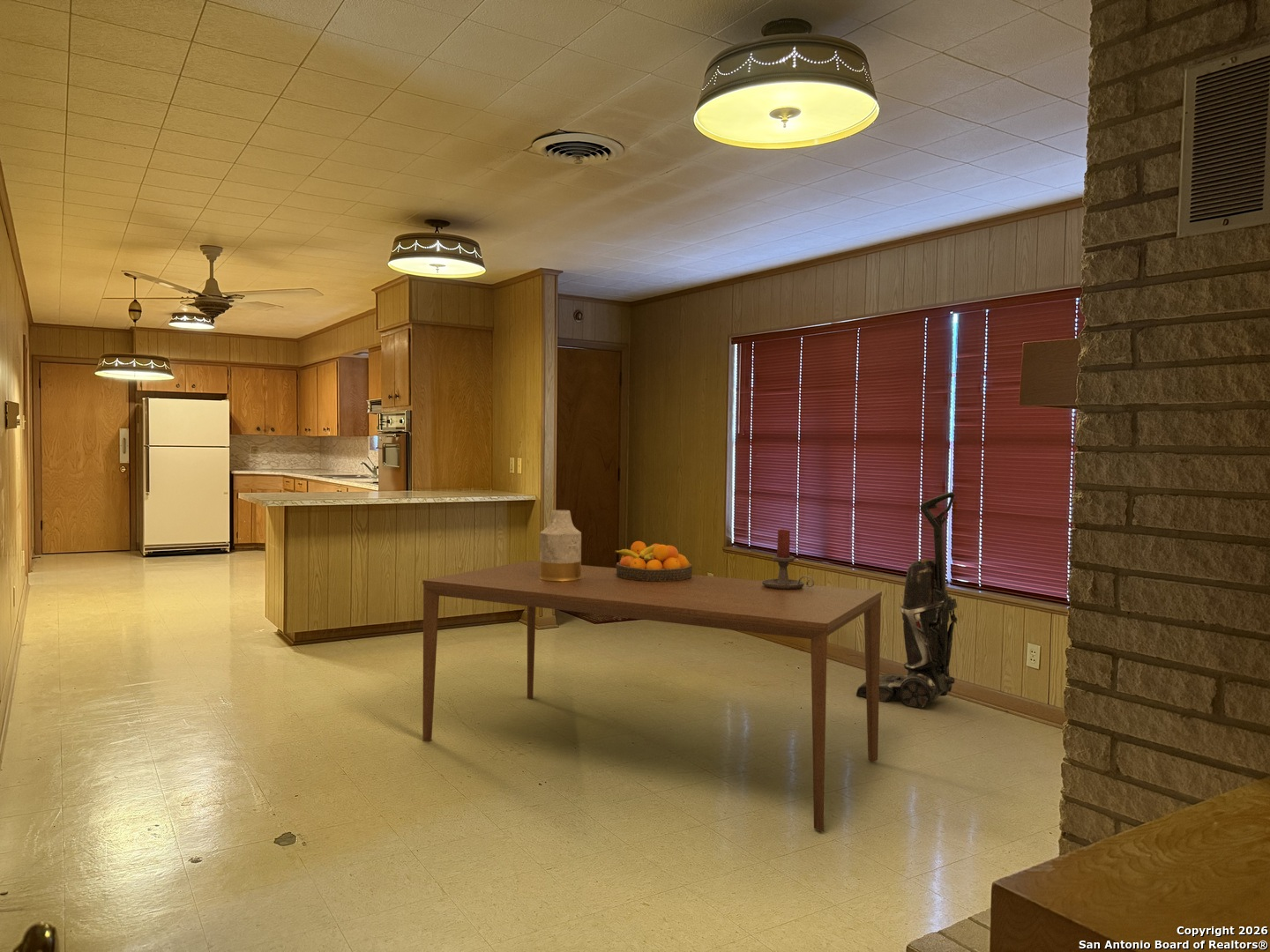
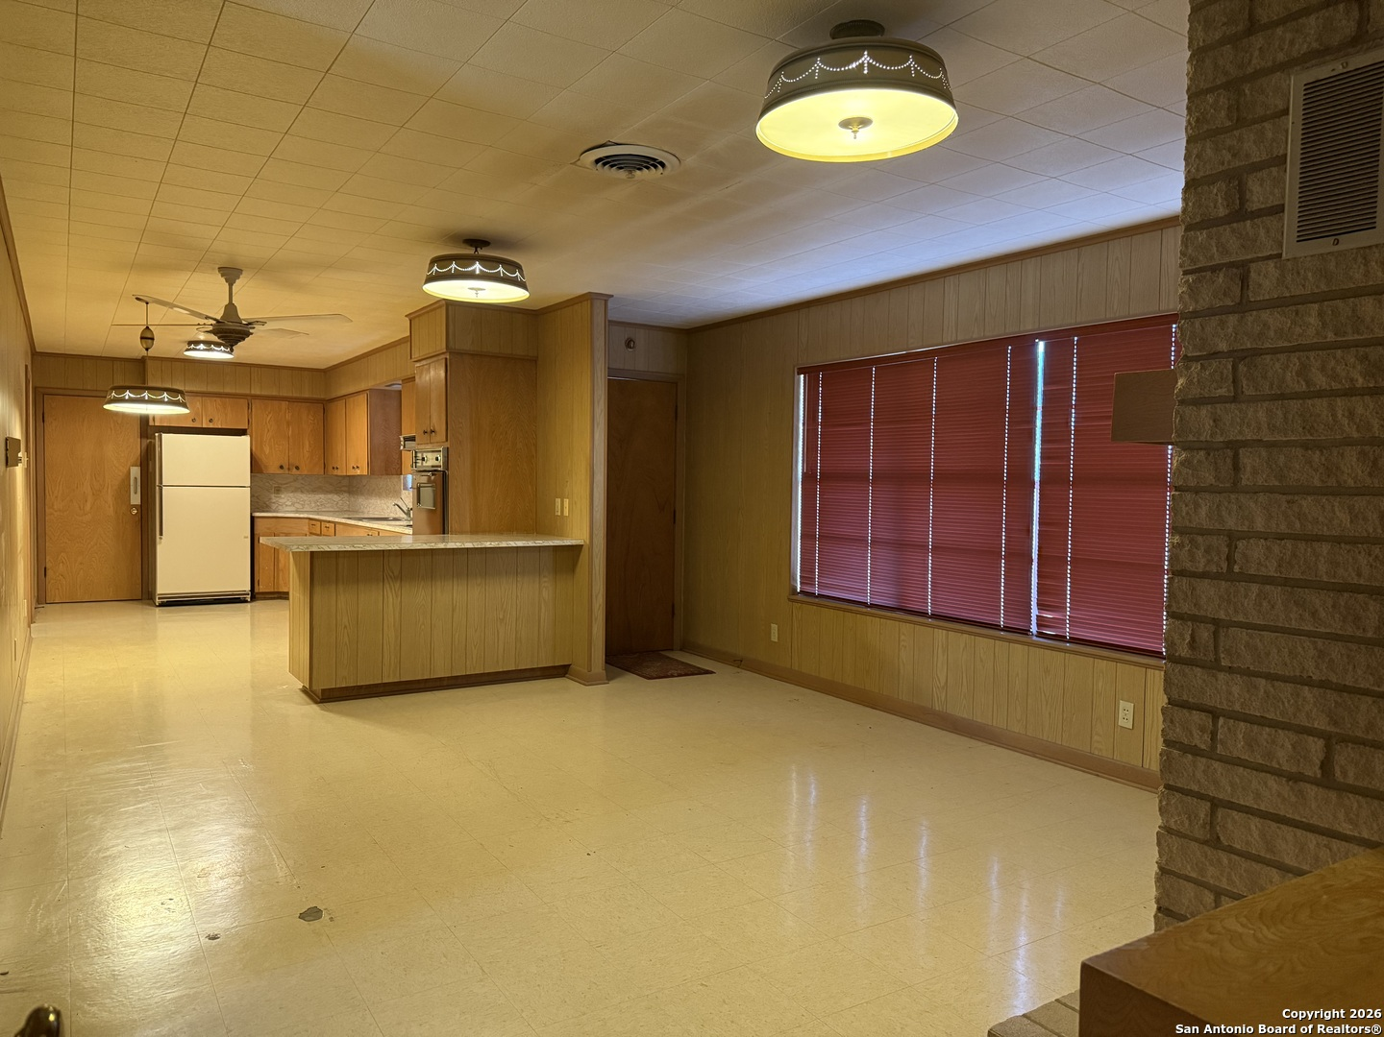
- candle holder [761,528,815,590]
- vacuum cleaner [855,491,959,709]
- dining table [422,560,883,832]
- fruit bowl [614,540,693,582]
- vase [539,509,582,582]
